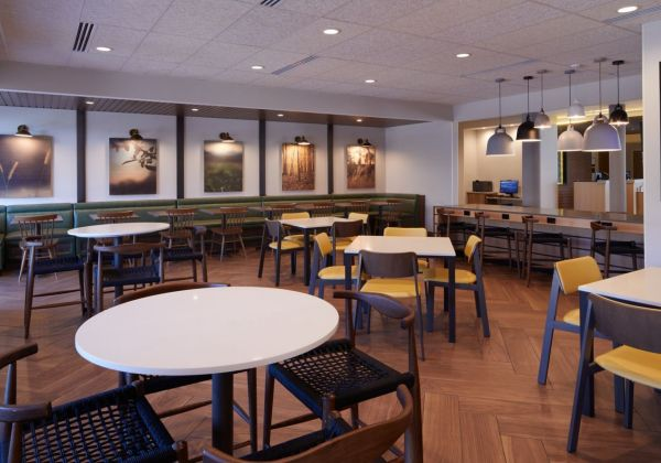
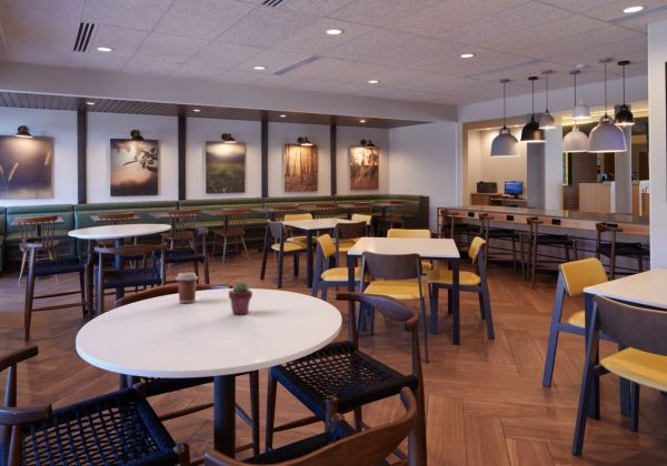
+ potted succulent [228,281,253,315]
+ coffee cup [175,272,199,304]
